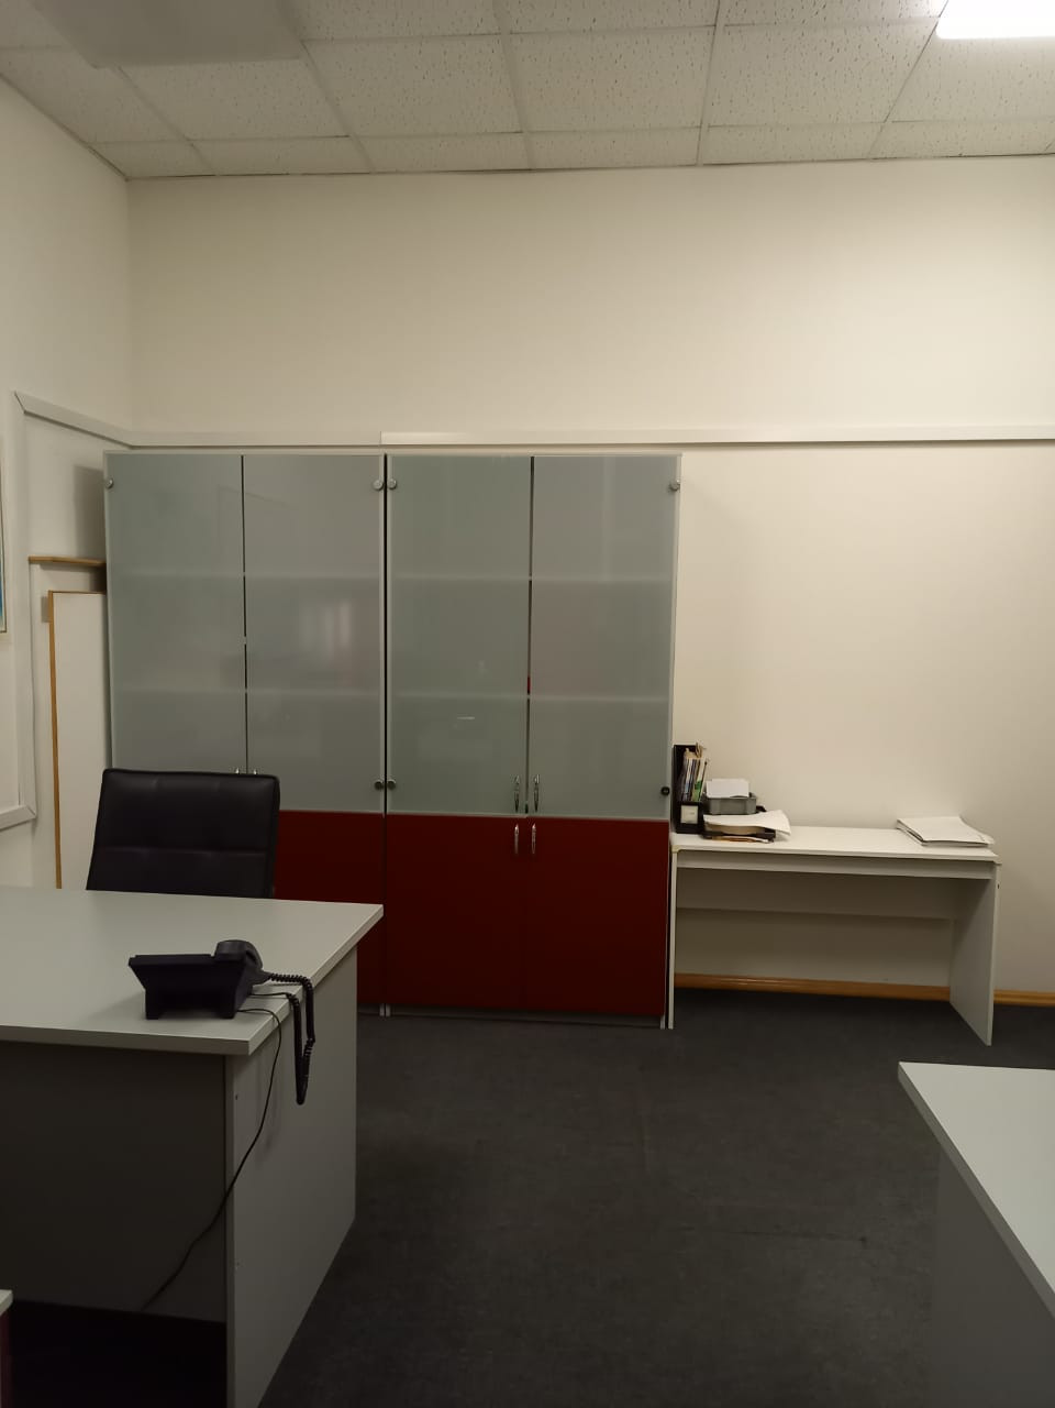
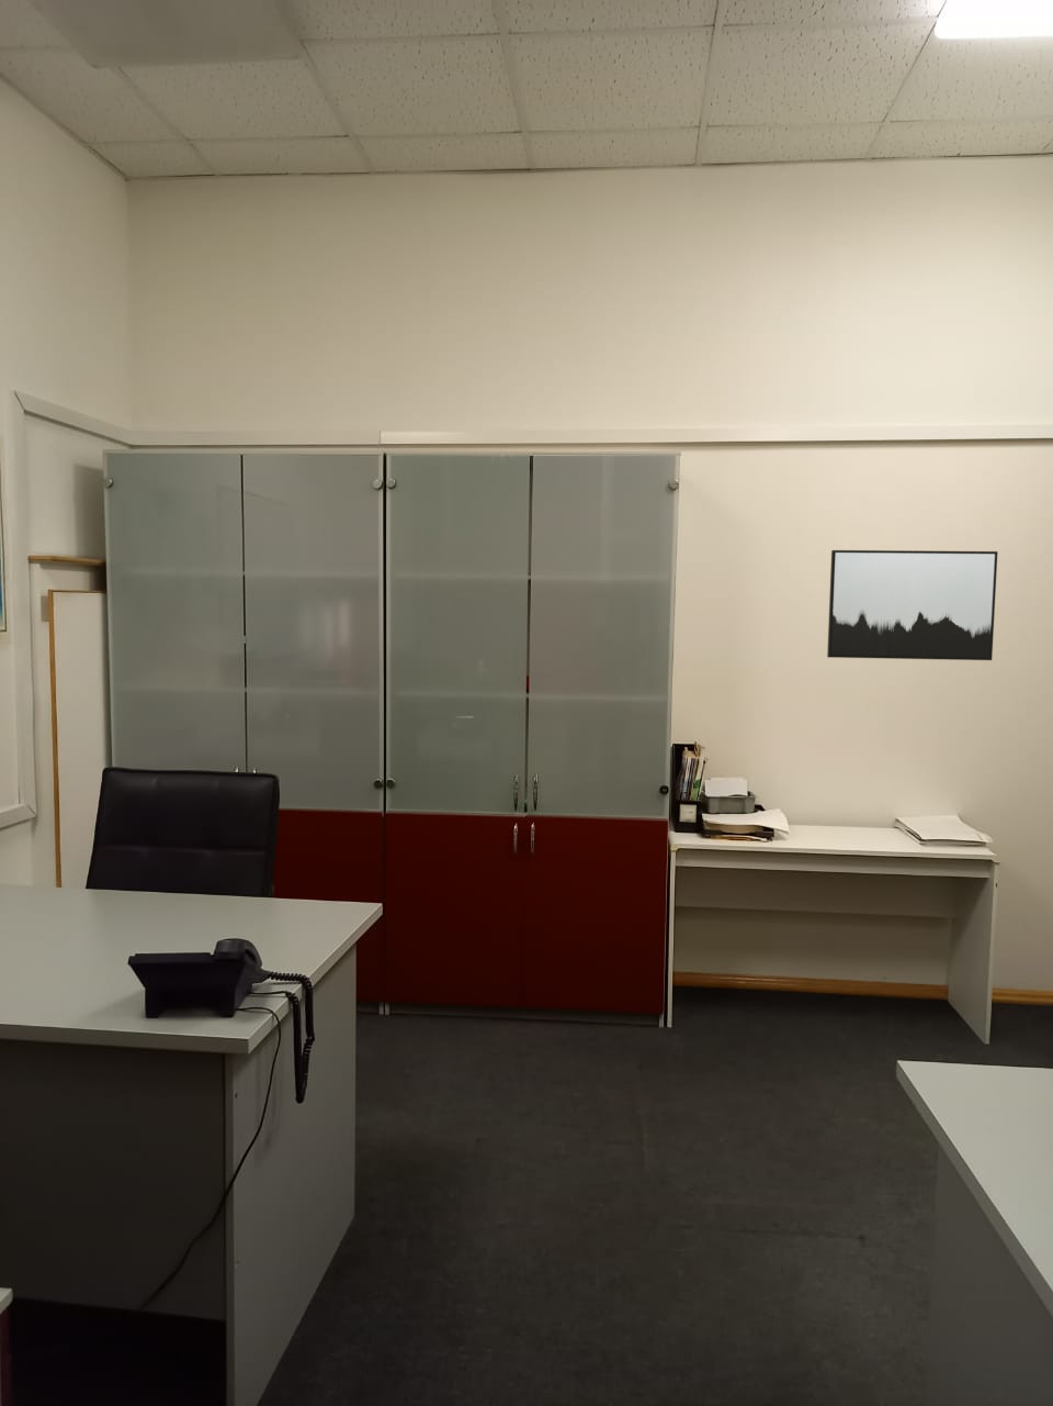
+ wall art [826,549,999,661]
